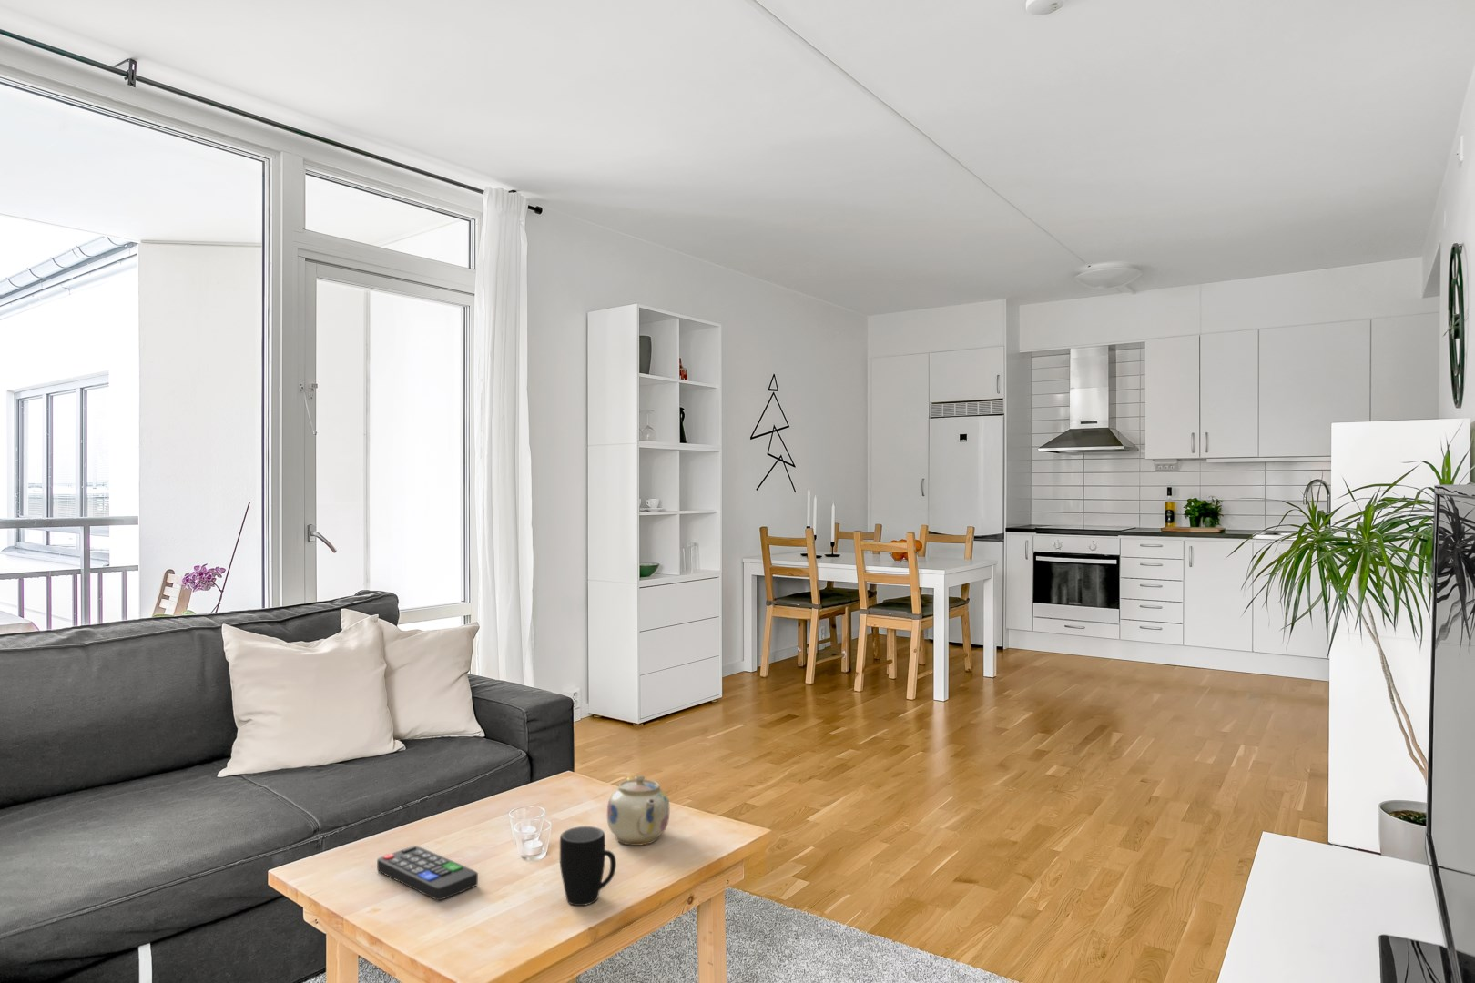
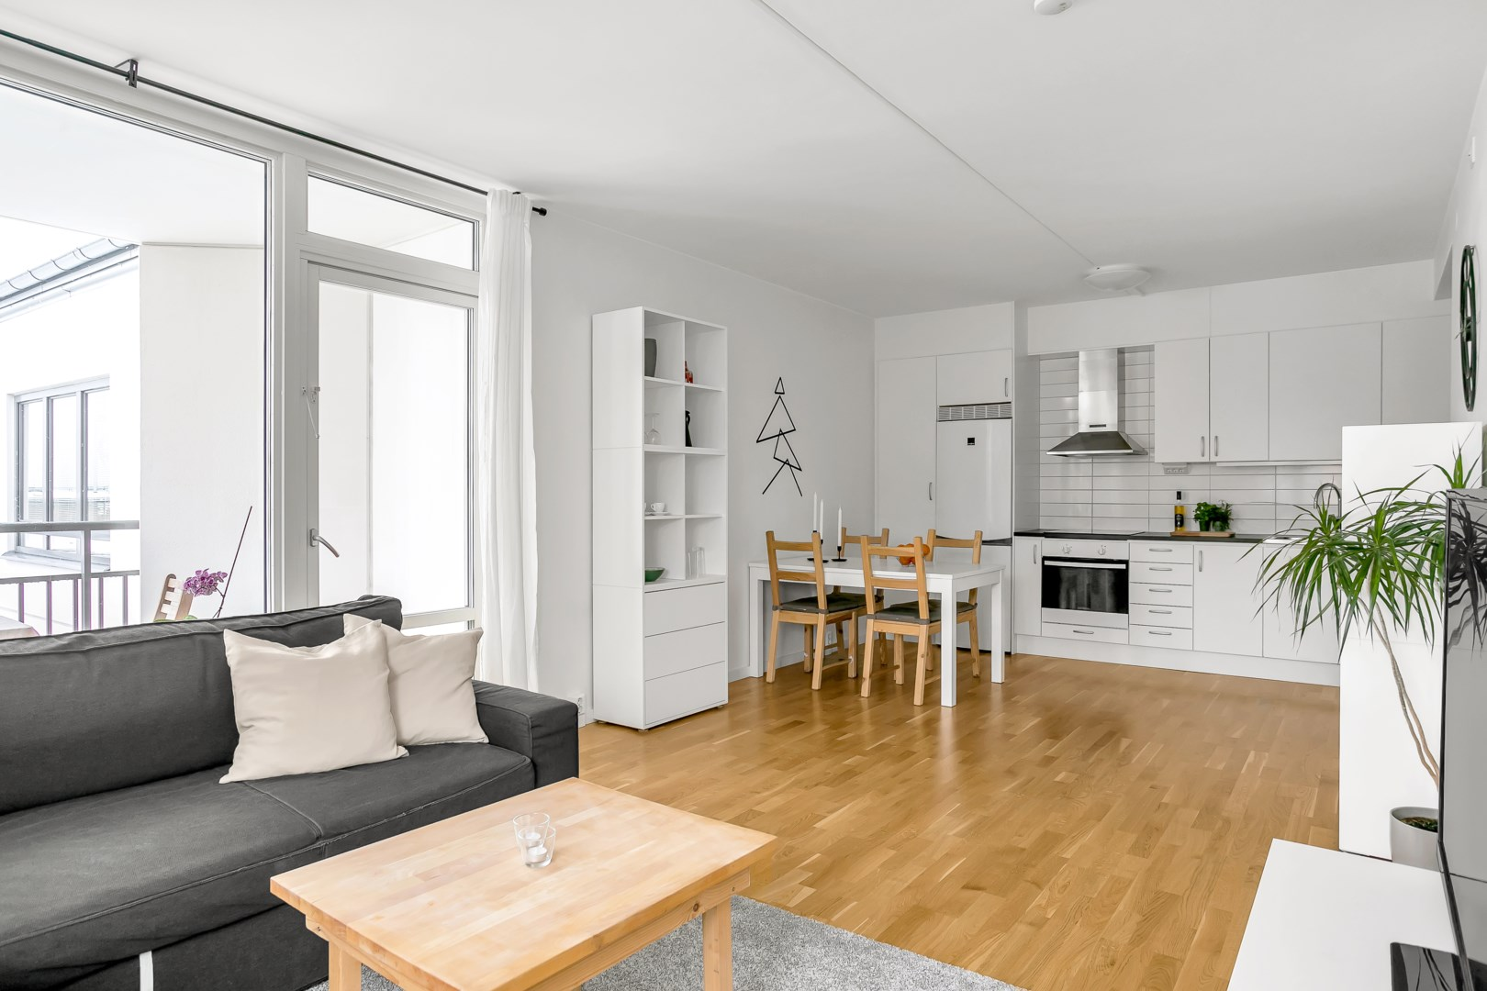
- remote control [376,845,478,901]
- teapot [607,775,671,847]
- mug [559,825,617,906]
